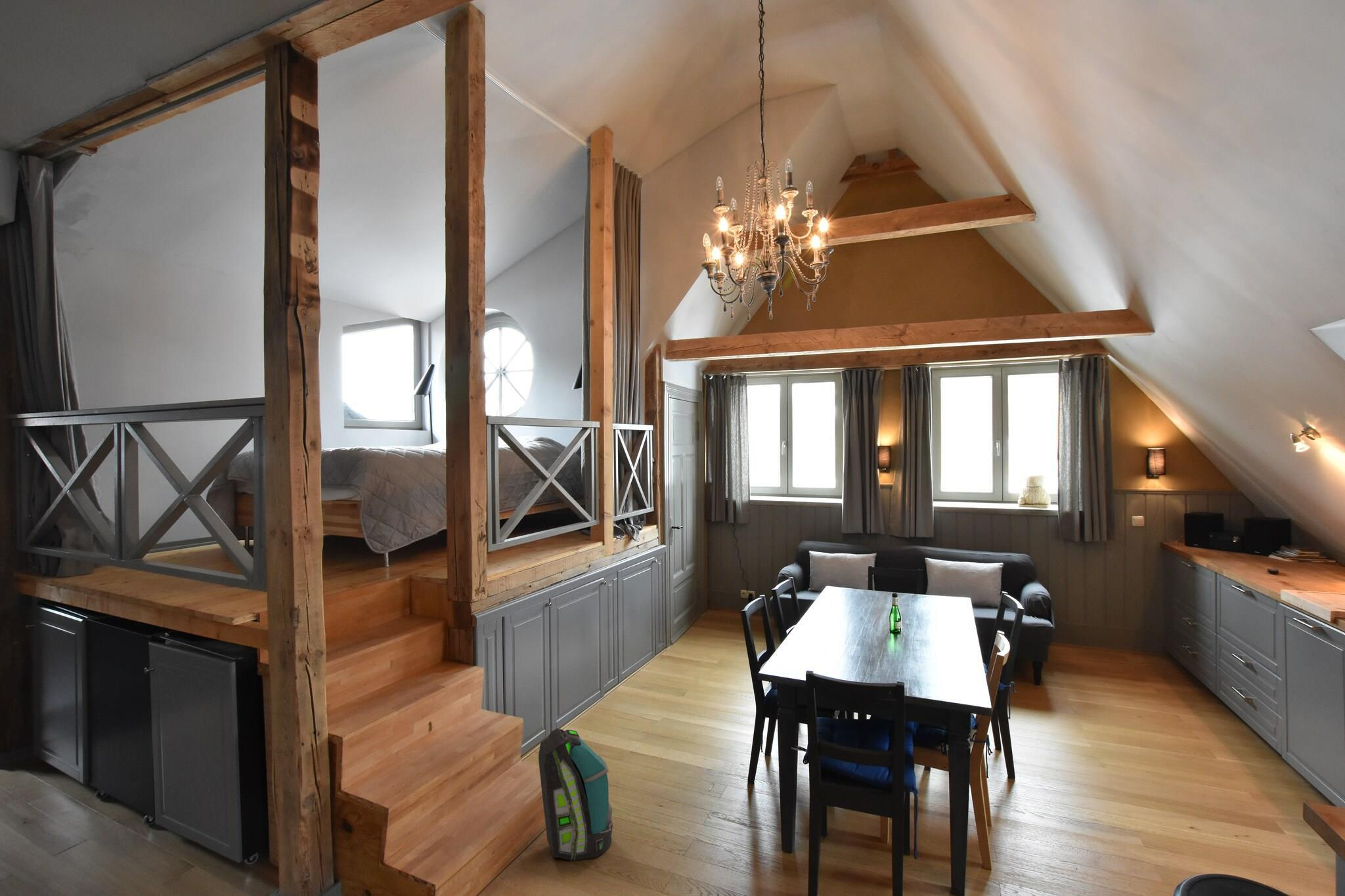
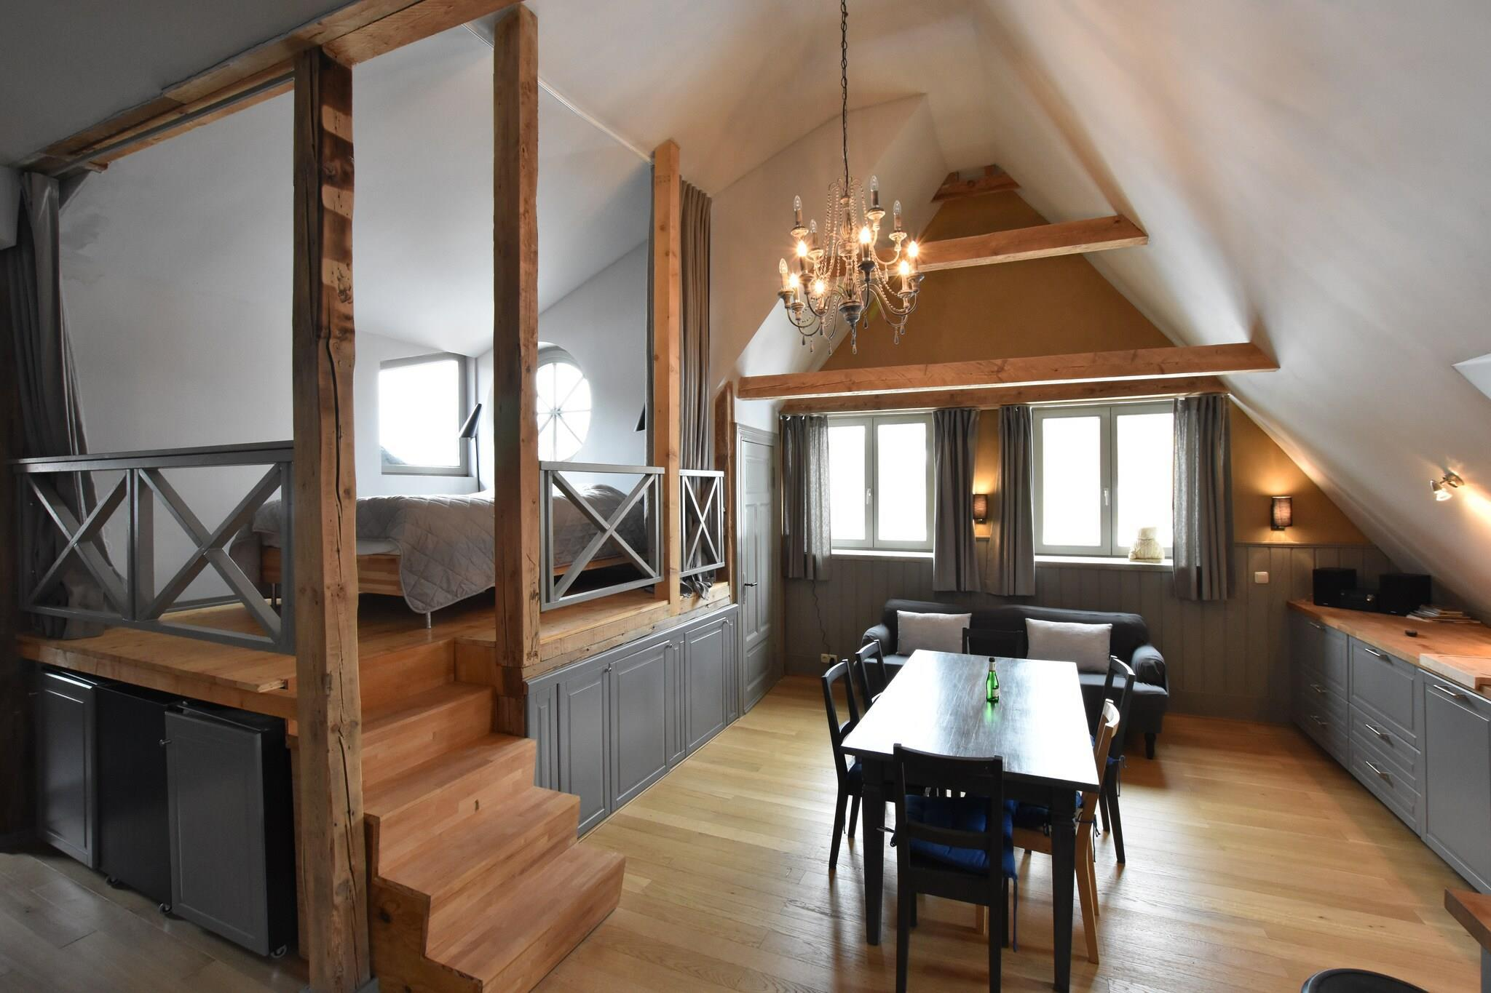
- backpack [538,728,613,861]
